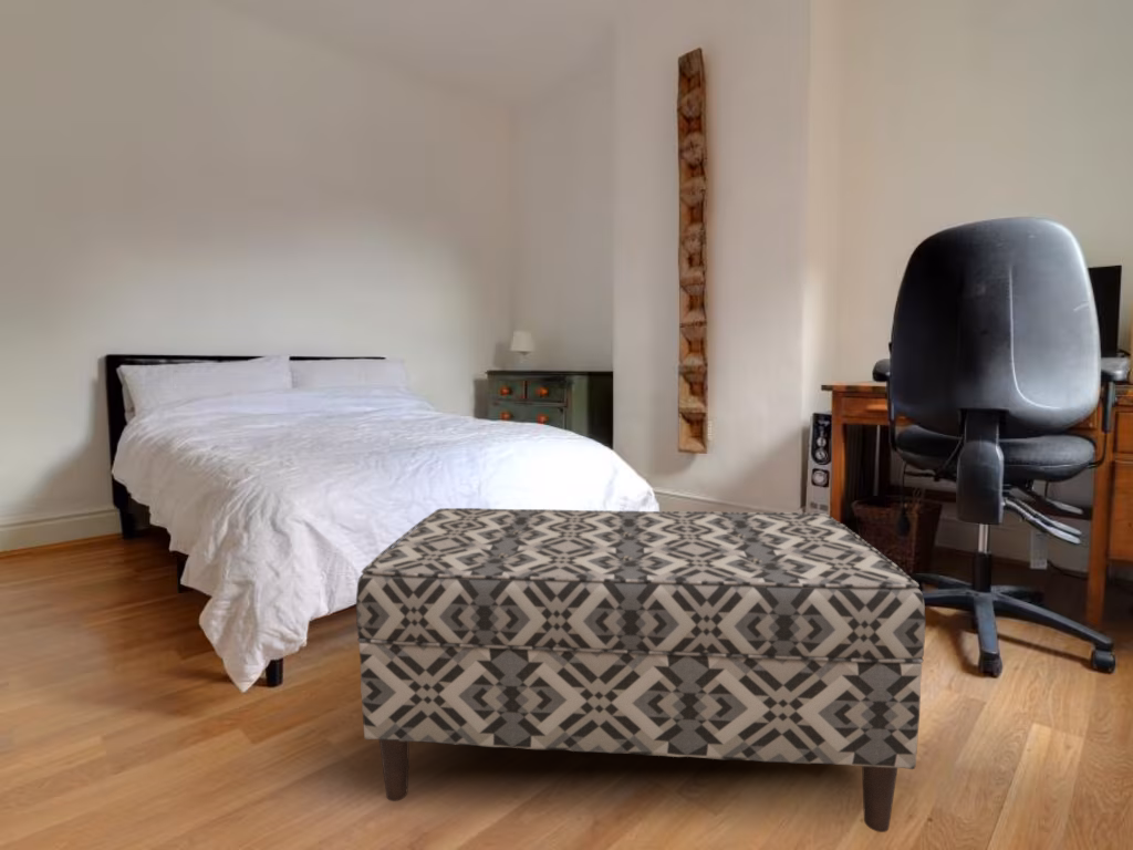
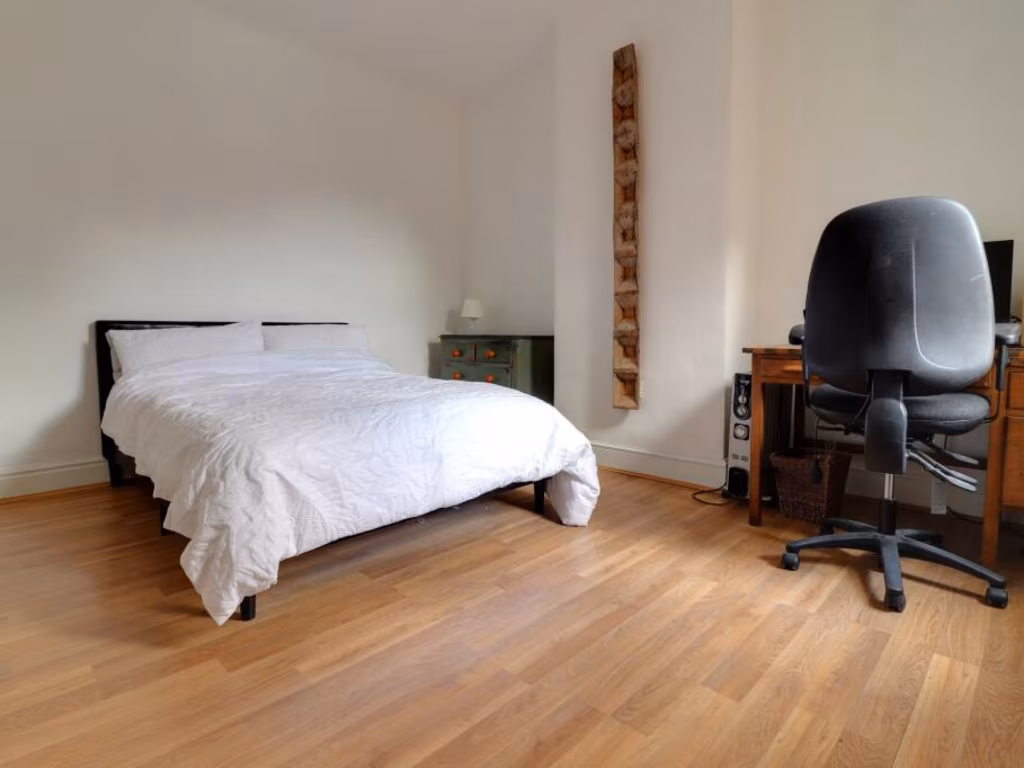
- bench [355,507,926,833]
